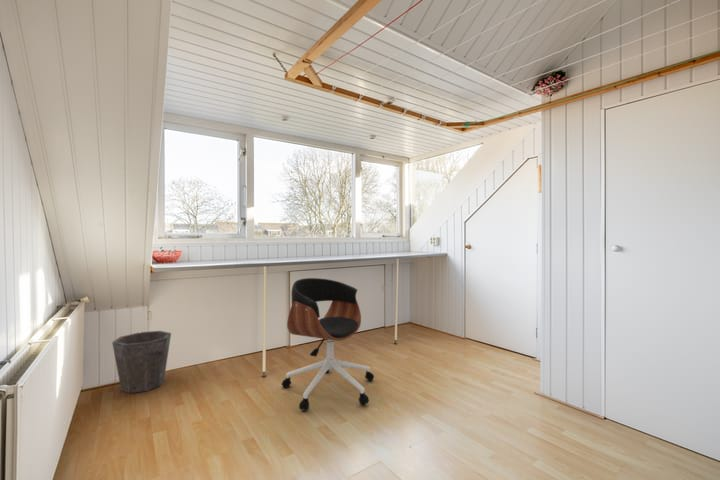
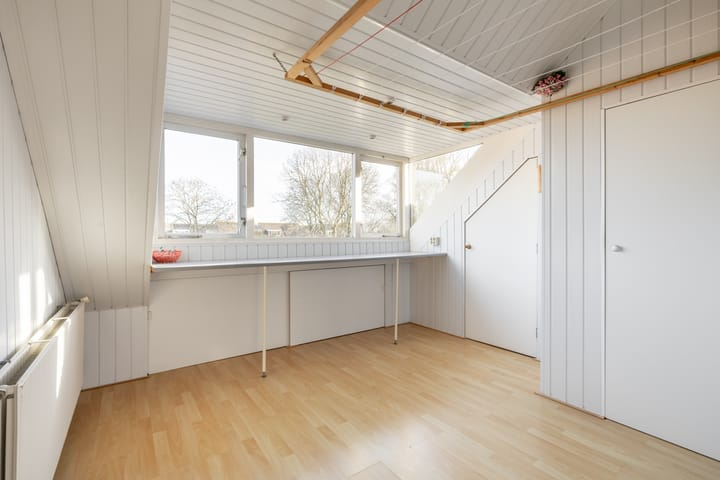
- office chair [281,277,375,412]
- waste bin [111,330,172,394]
